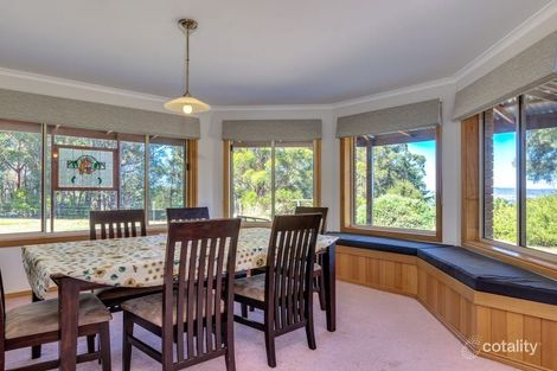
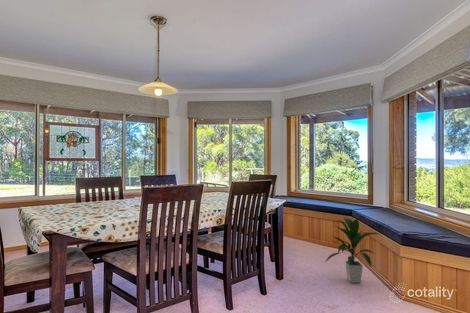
+ indoor plant [324,216,380,284]
